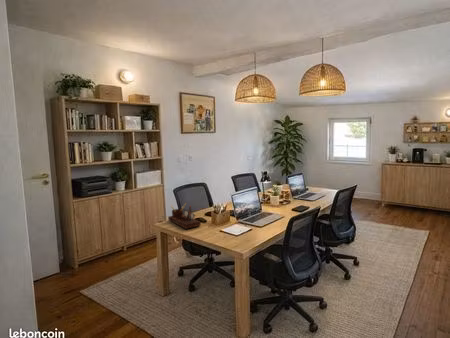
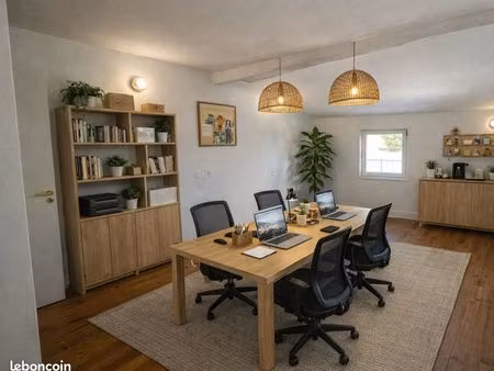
- desk organizer [167,202,202,230]
